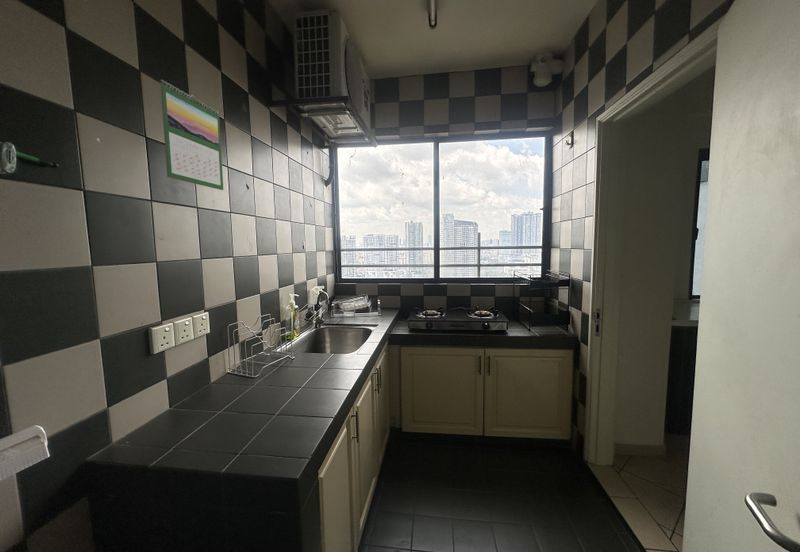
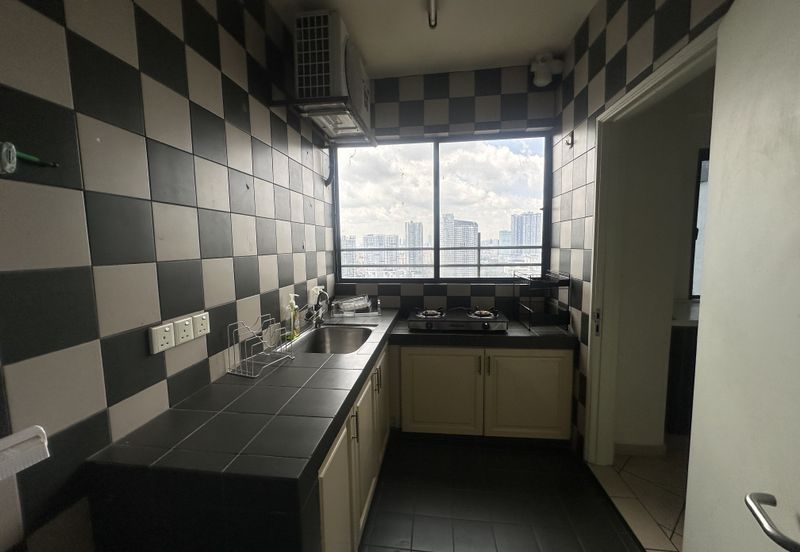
- calendar [159,79,224,191]
